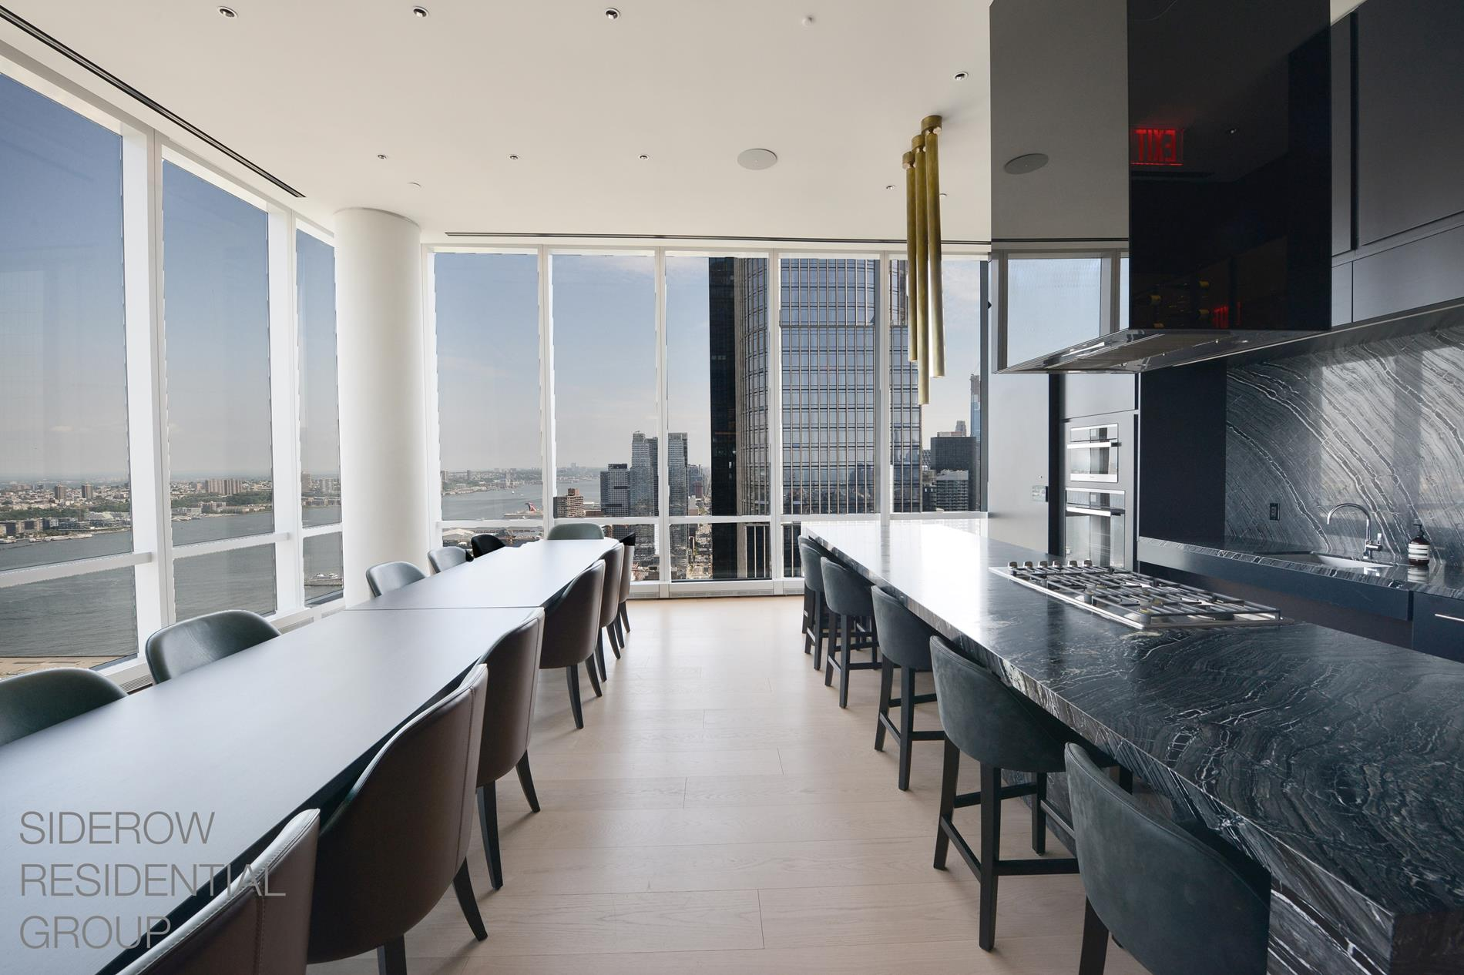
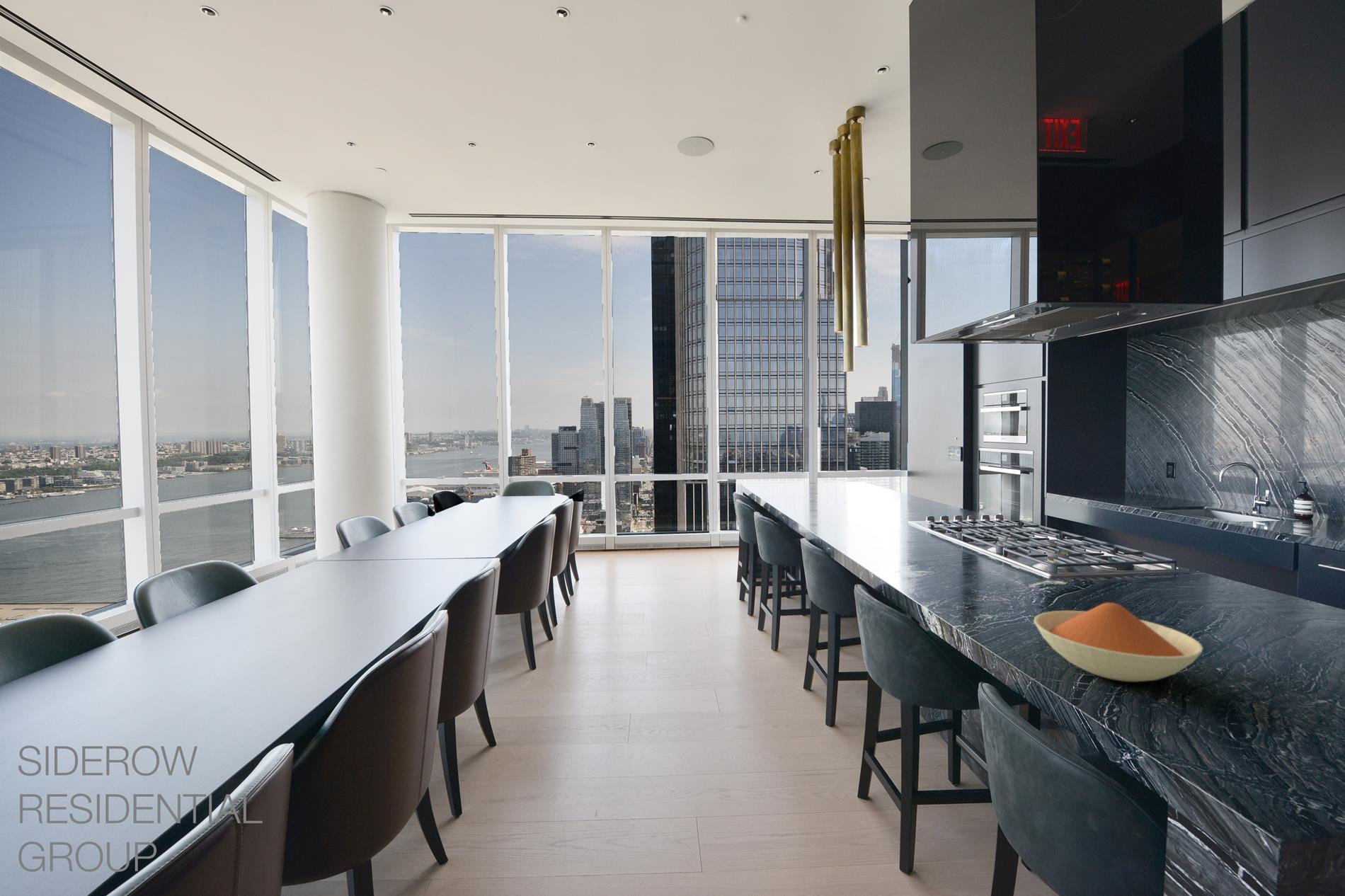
+ bowl [1033,602,1204,682]
